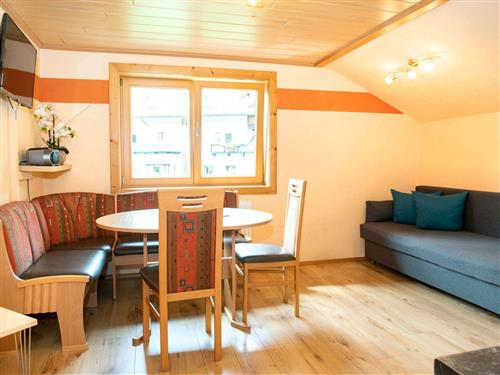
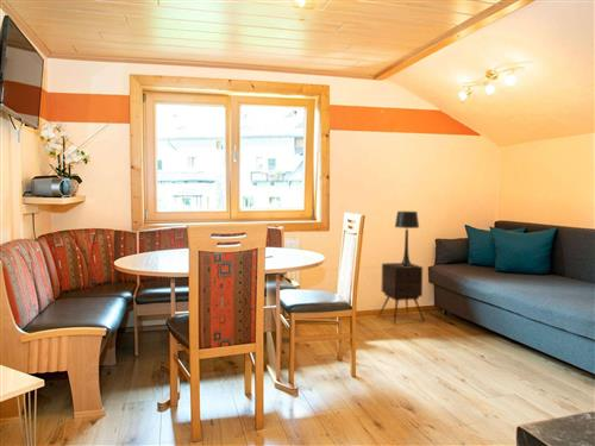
+ table lamp [394,211,420,266]
+ side table [378,262,426,325]
